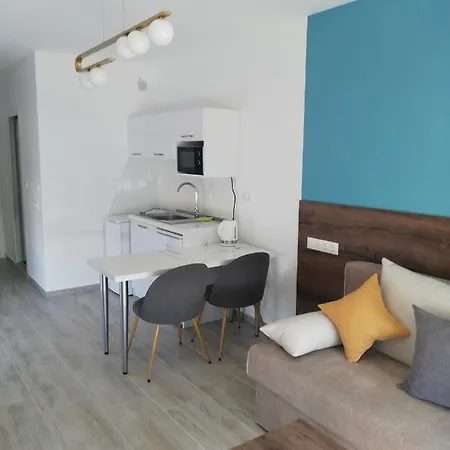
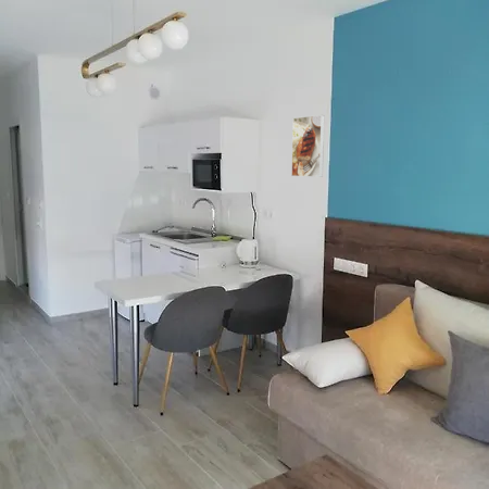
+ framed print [290,114,326,178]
